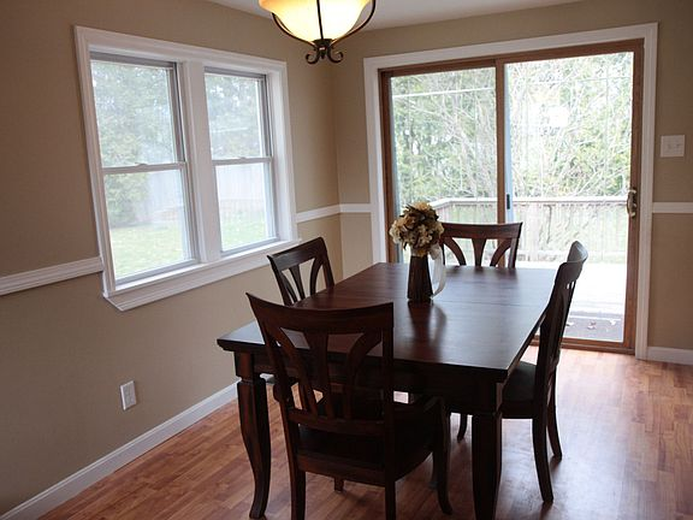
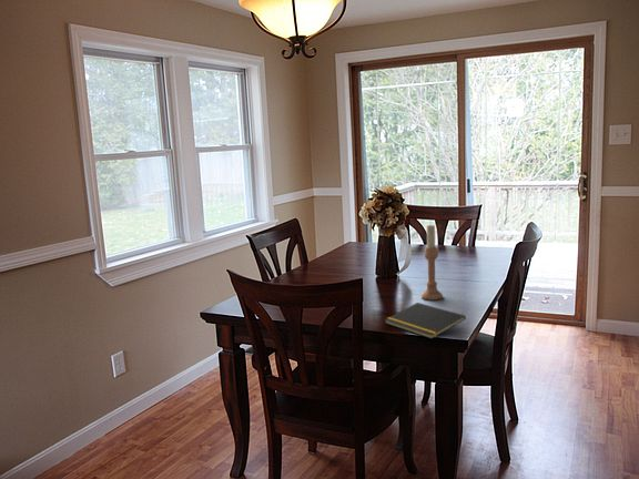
+ candlestick [420,224,444,300]
+ notepad [384,302,467,340]
